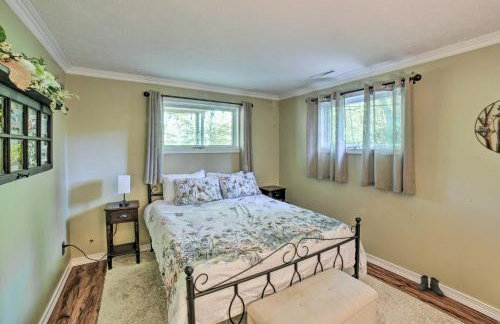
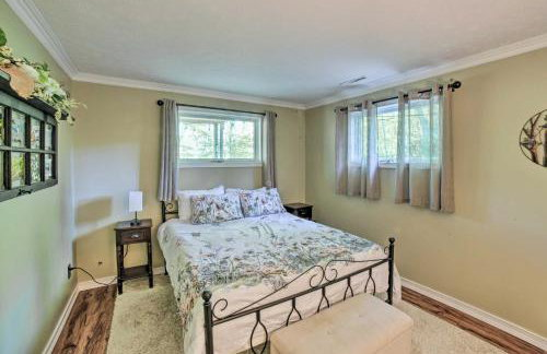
- boots [417,274,445,297]
